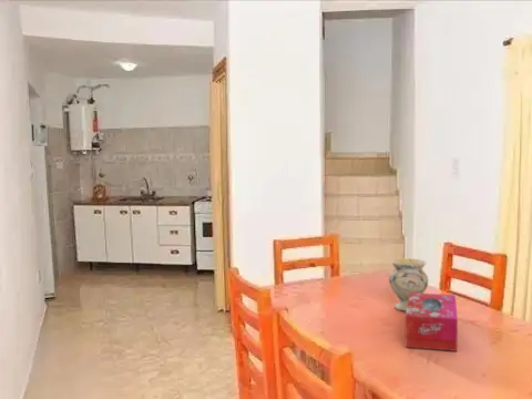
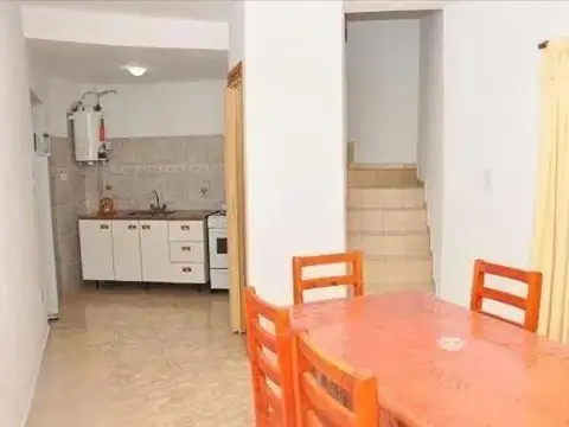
- tissue box [405,293,459,352]
- vase [388,257,429,313]
